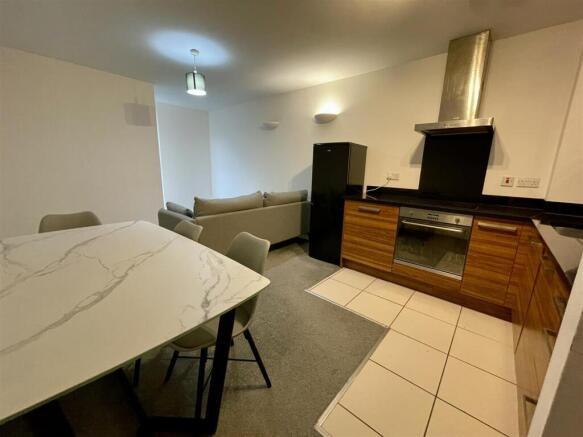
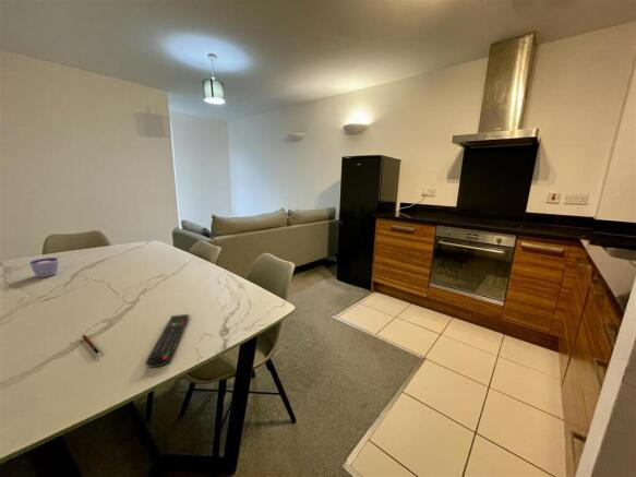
+ pen [82,334,103,358]
+ cup [28,257,60,278]
+ remote control [144,313,190,368]
